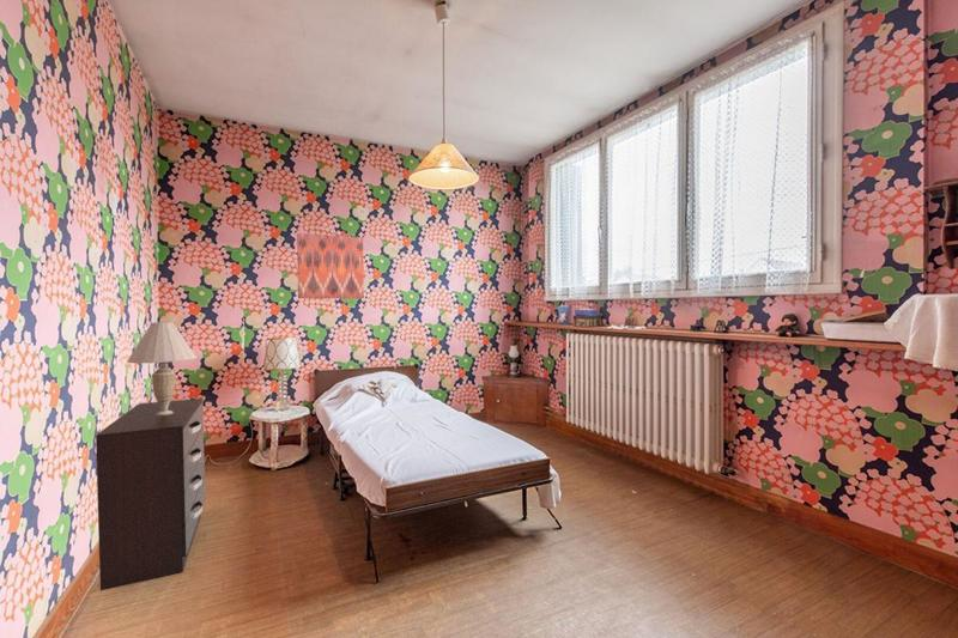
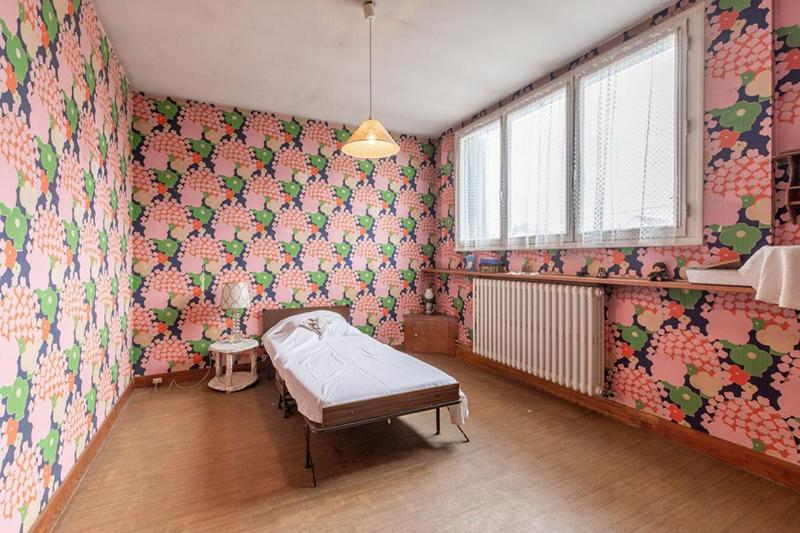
- dresser [95,397,206,591]
- wall art [296,232,365,299]
- table lamp [126,321,198,415]
